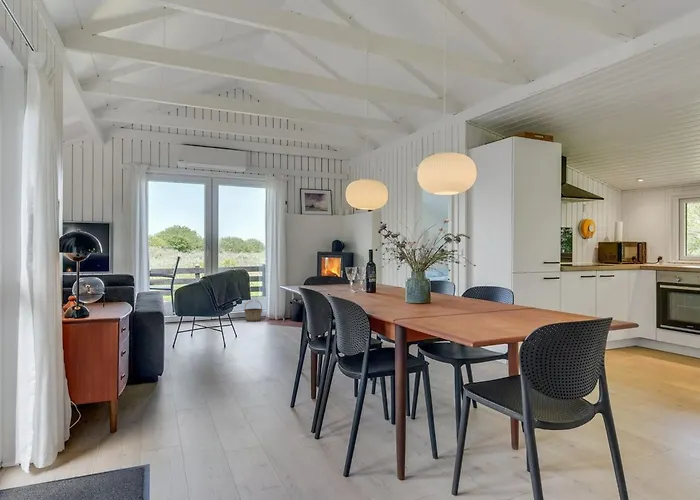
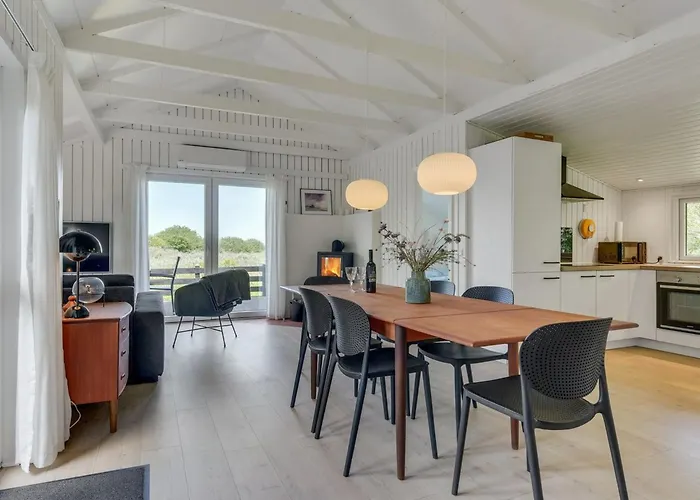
- basket [243,300,263,322]
